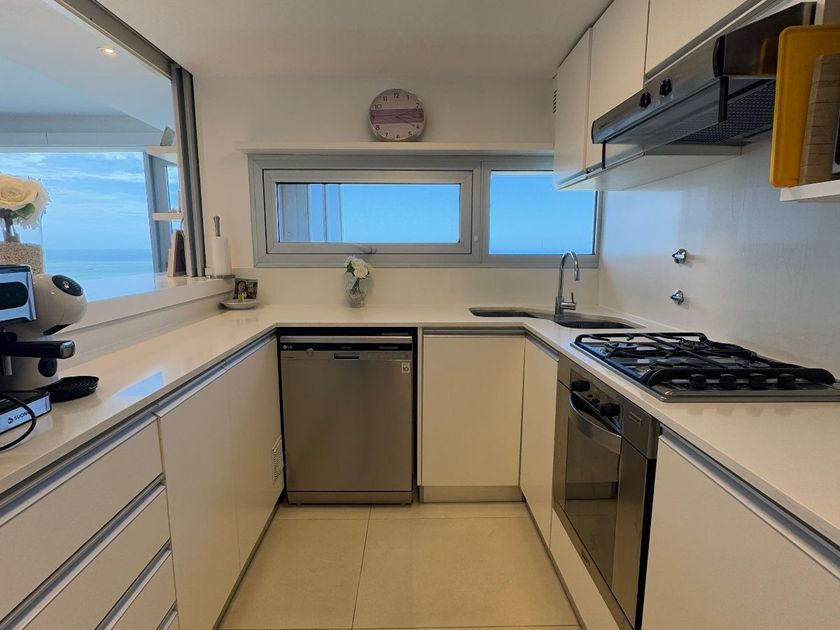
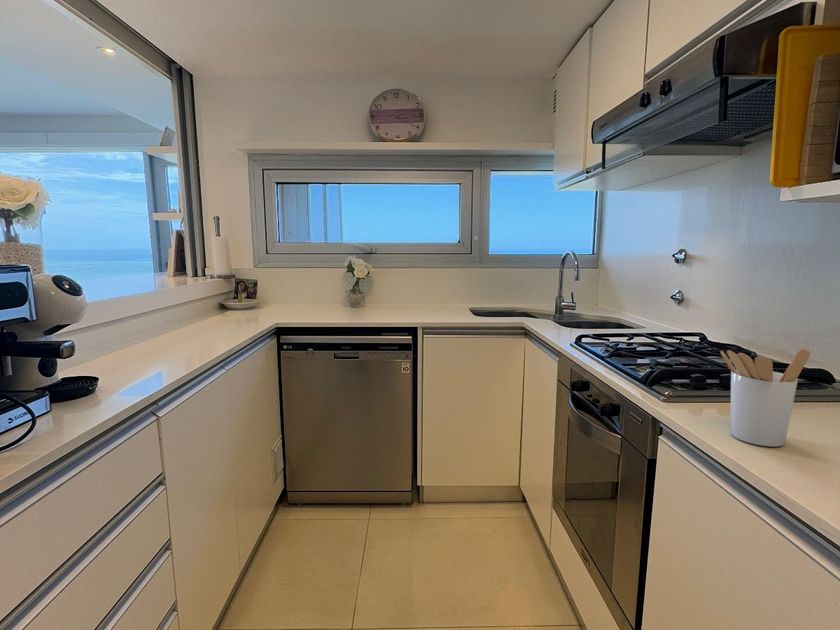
+ utensil holder [720,348,811,448]
